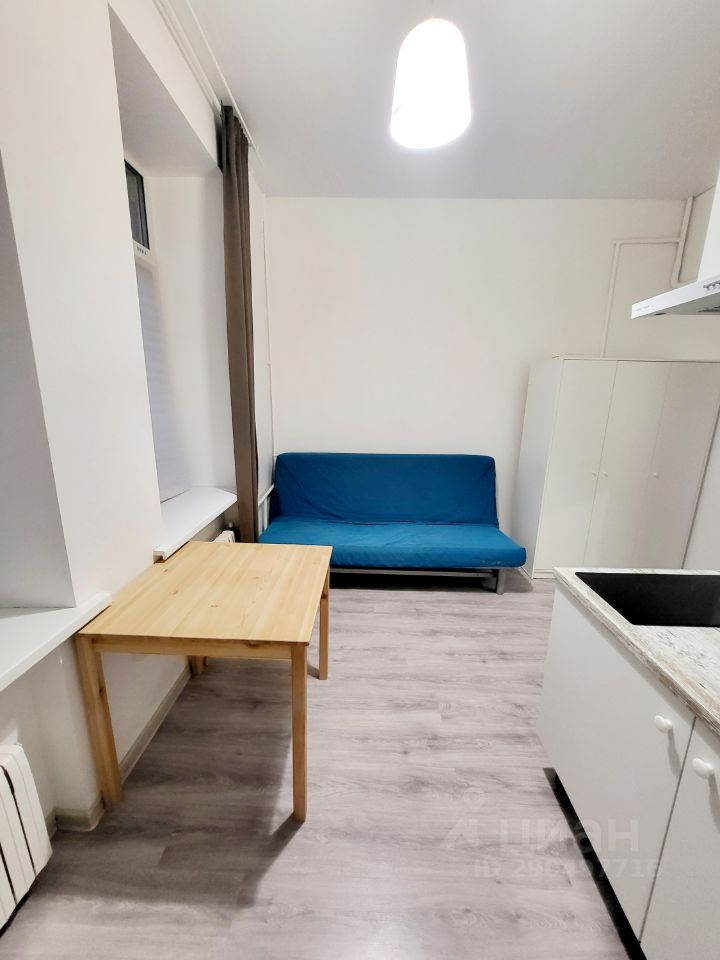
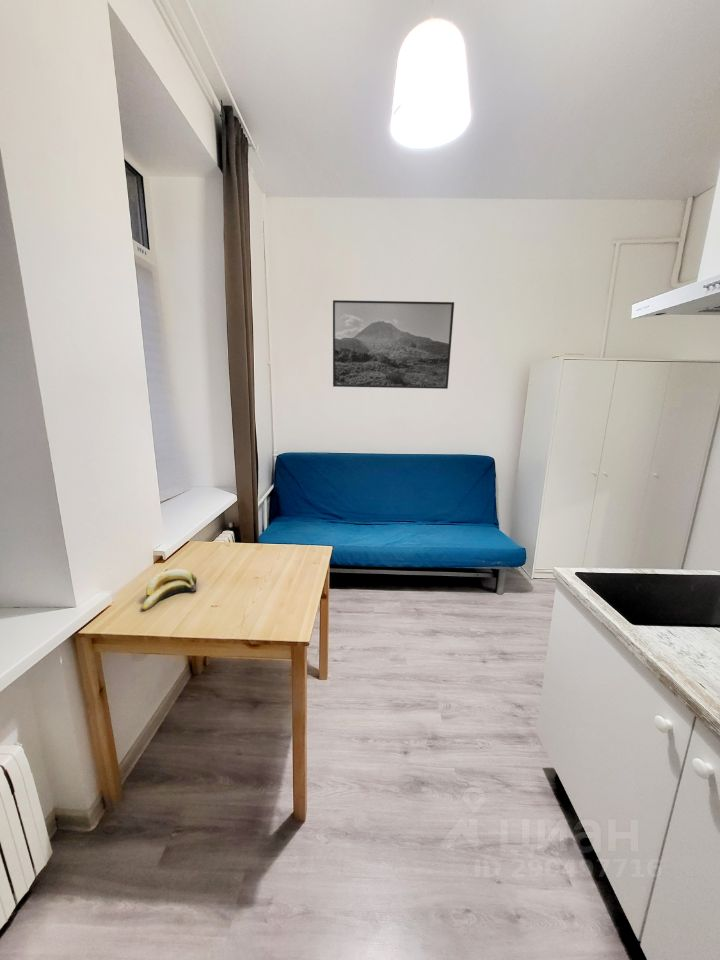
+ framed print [332,299,455,390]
+ banana [140,568,198,611]
